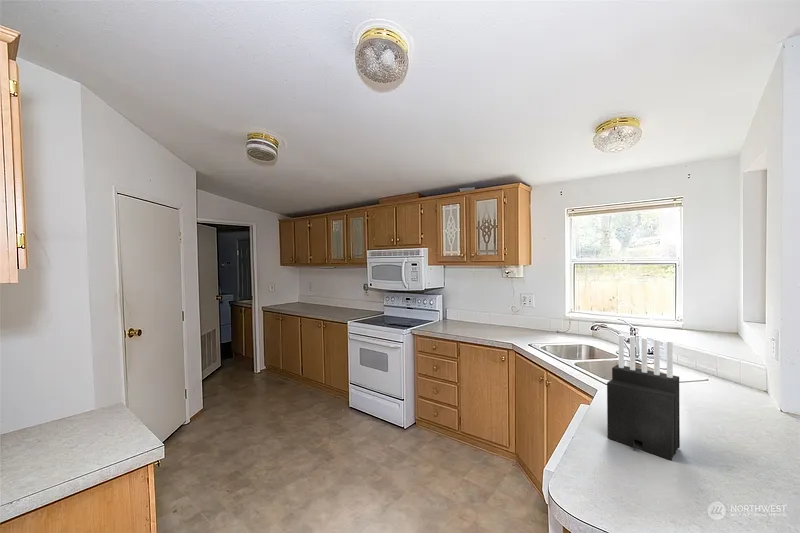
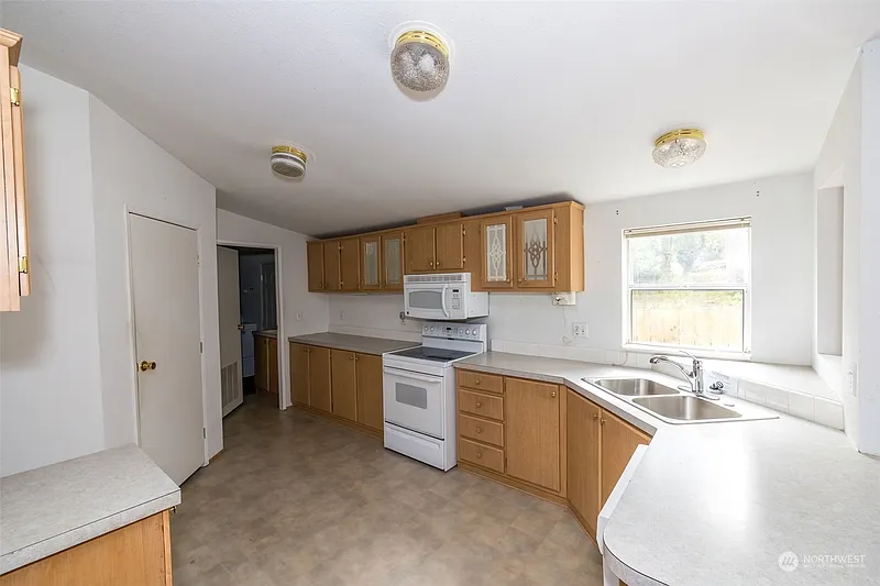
- knife block [606,333,681,461]
